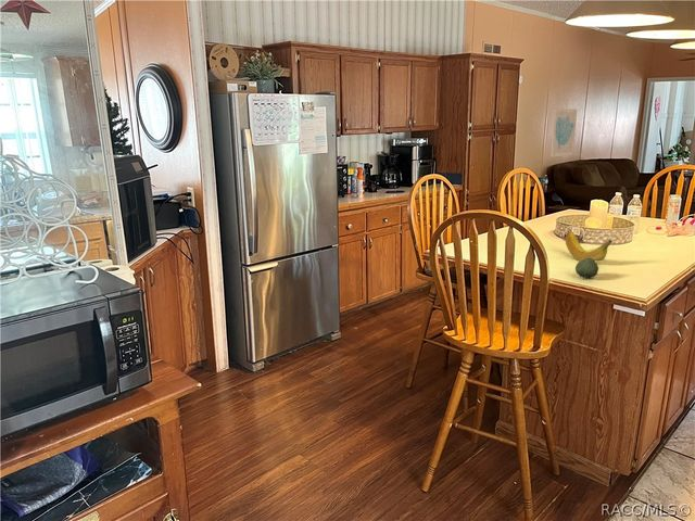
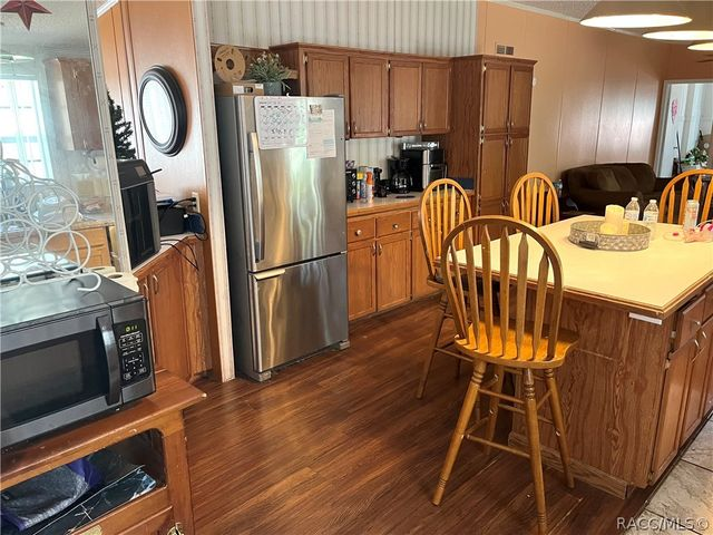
- fruit [565,230,614,262]
- fruit [574,258,599,280]
- wall art [549,109,578,158]
